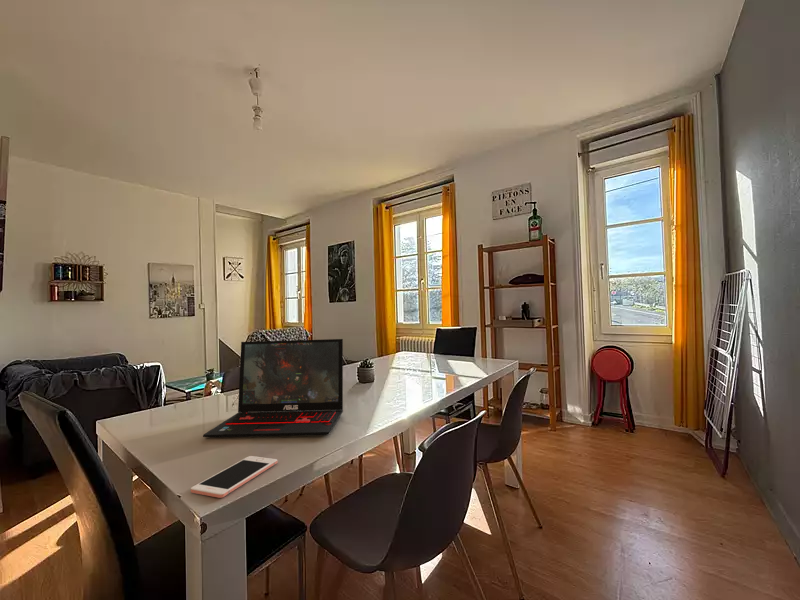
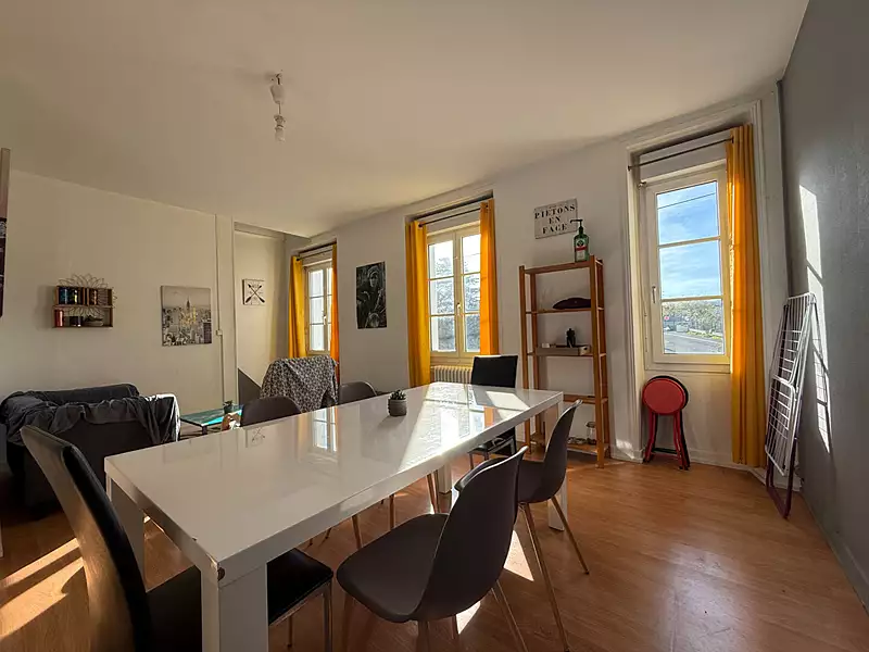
- laptop [202,338,344,439]
- cell phone [190,455,278,499]
